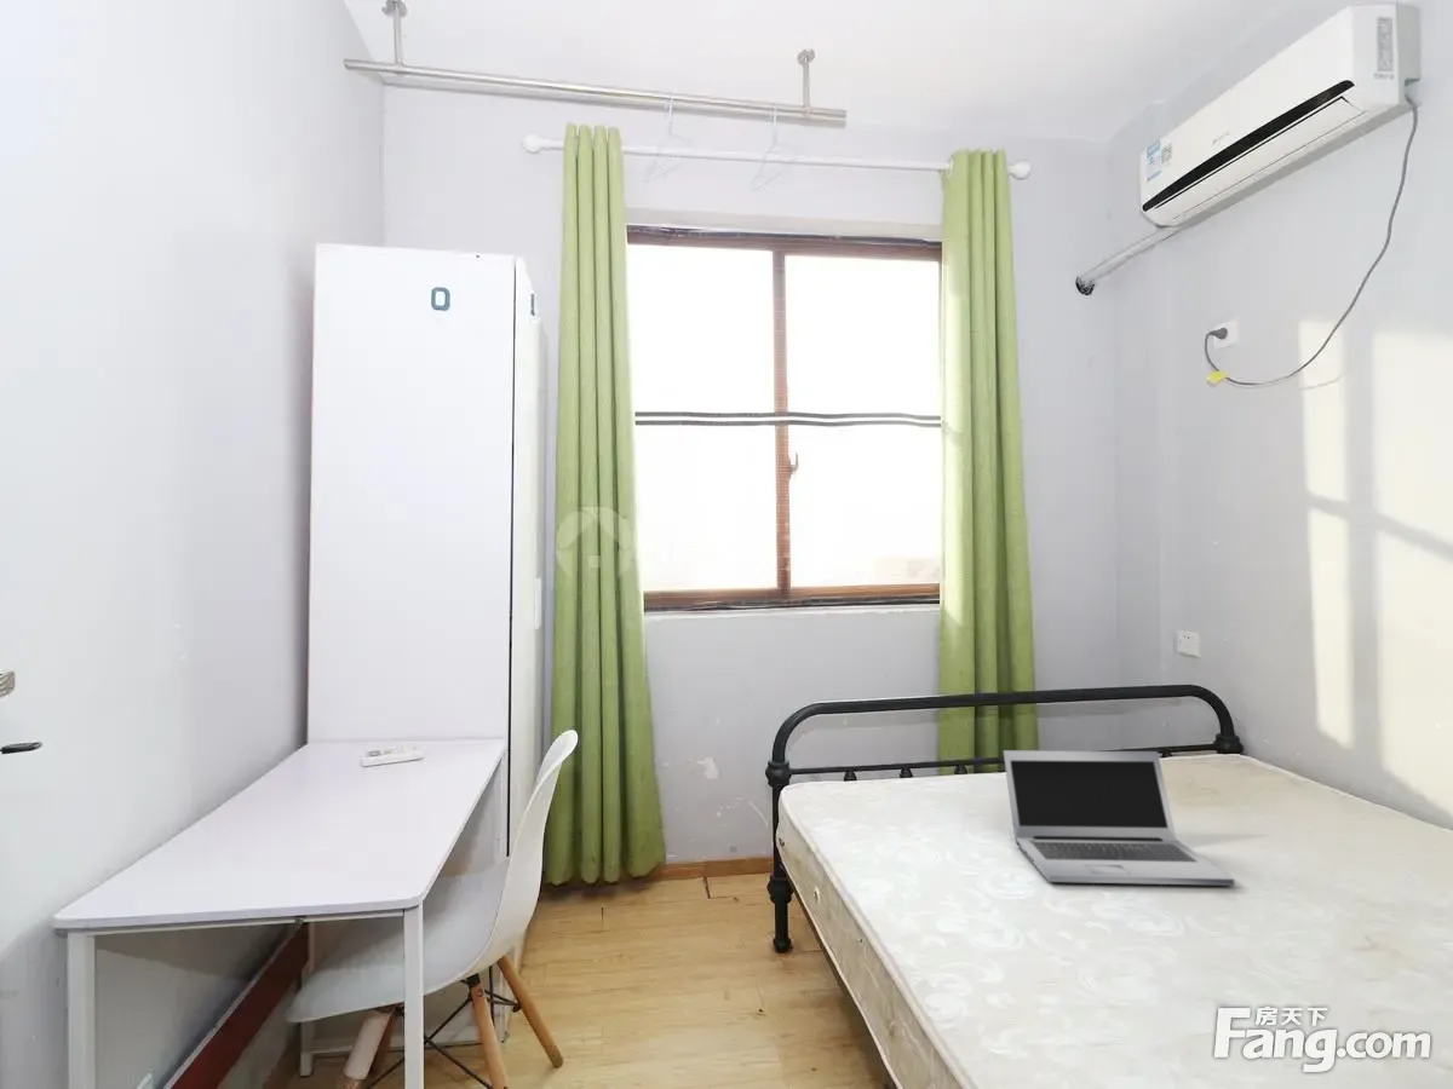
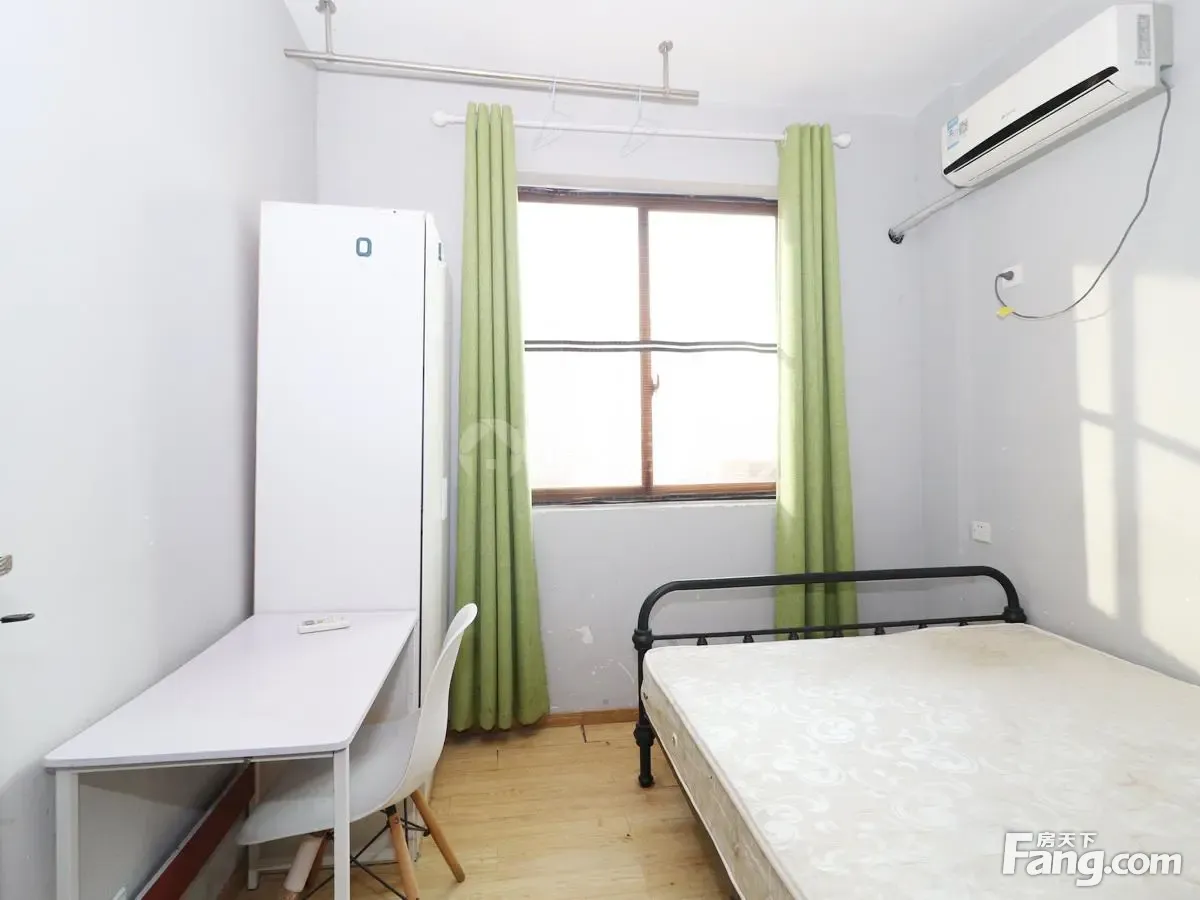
- laptop [1001,749,1235,887]
